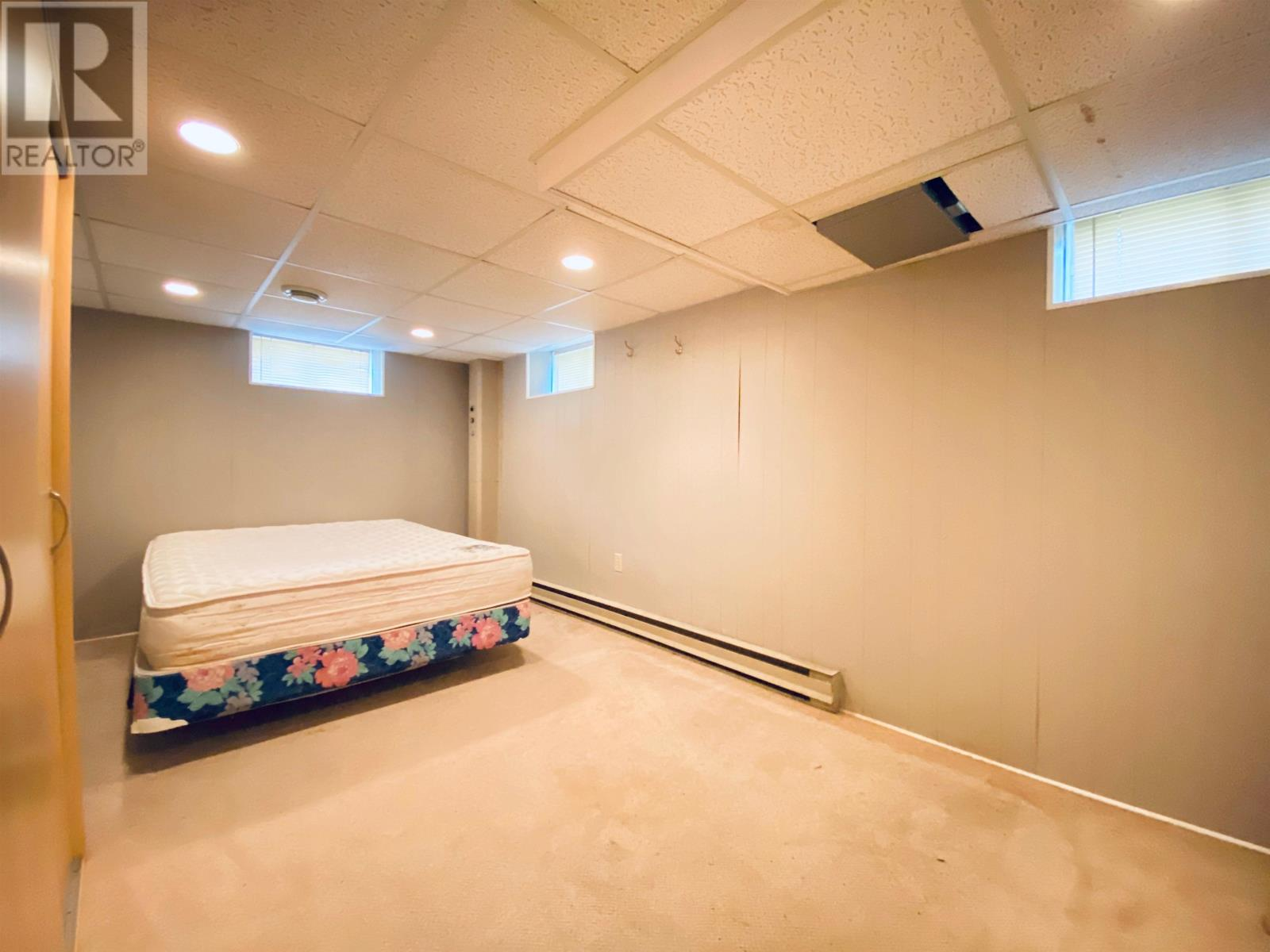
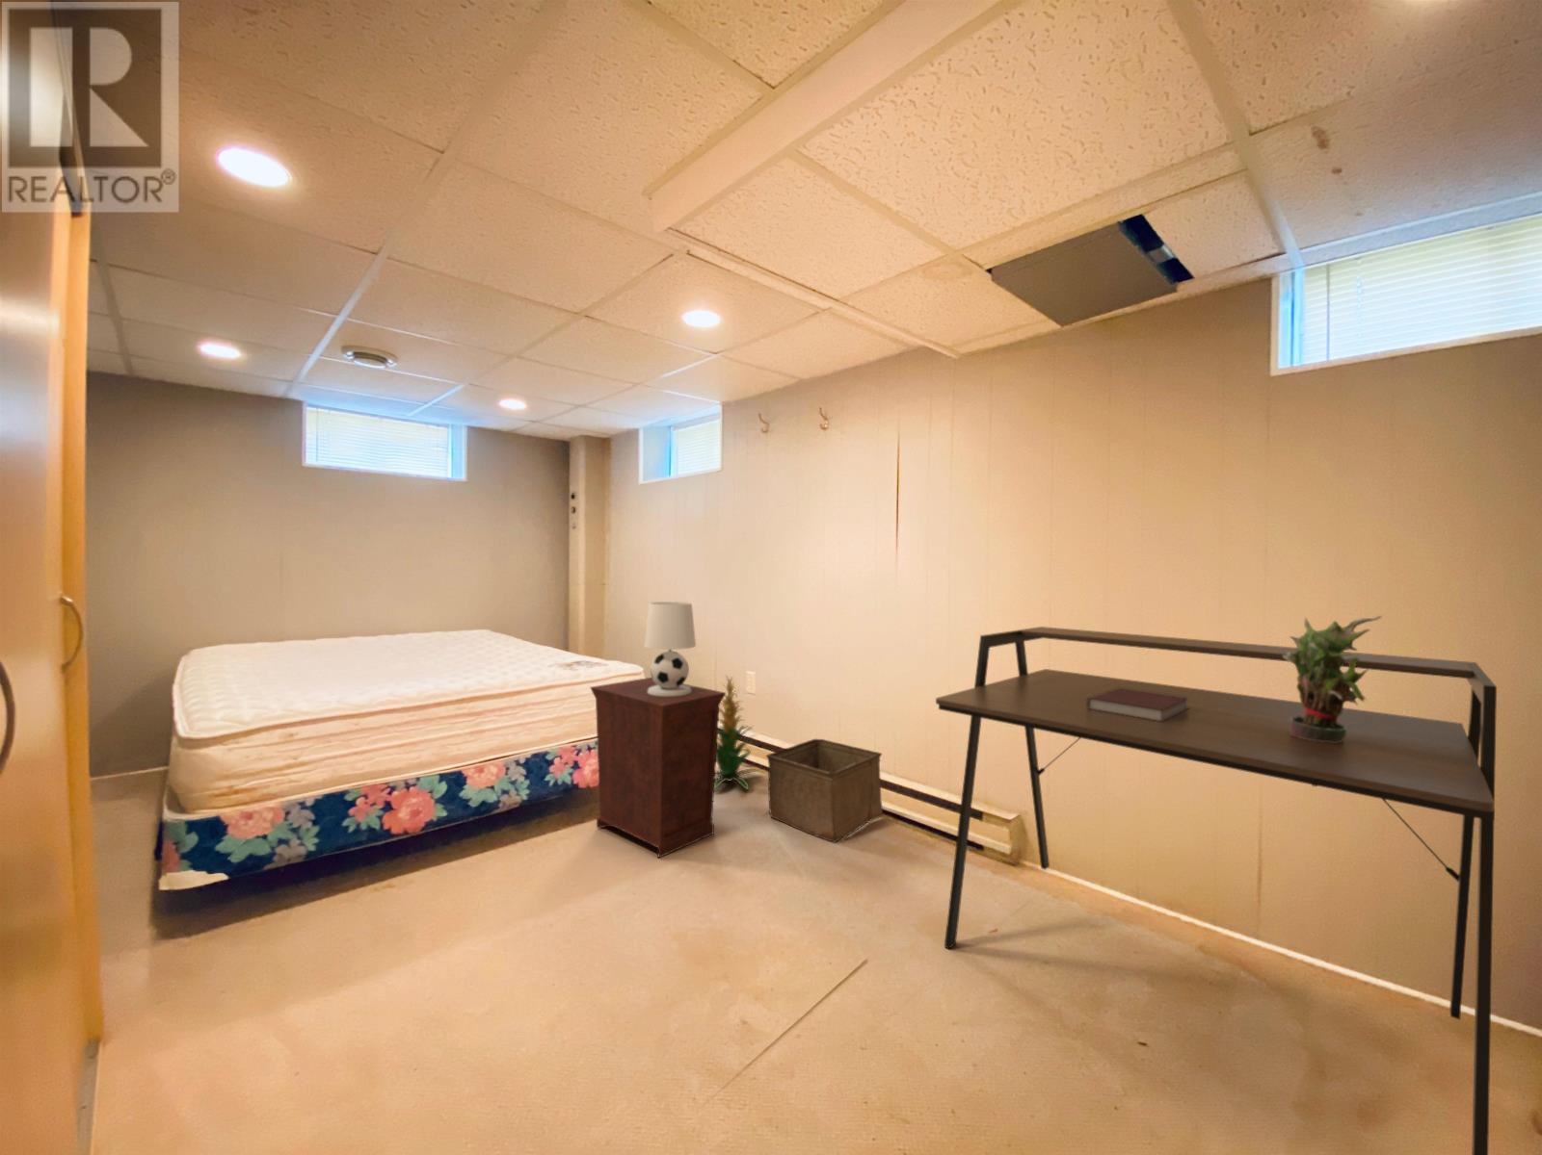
+ nightstand [589,677,726,859]
+ potted plant [1282,615,1383,742]
+ table lamp [642,601,697,696]
+ storage bin [765,738,884,844]
+ notebook [1087,687,1189,721]
+ desk [935,626,1497,1155]
+ indoor plant [714,675,764,791]
